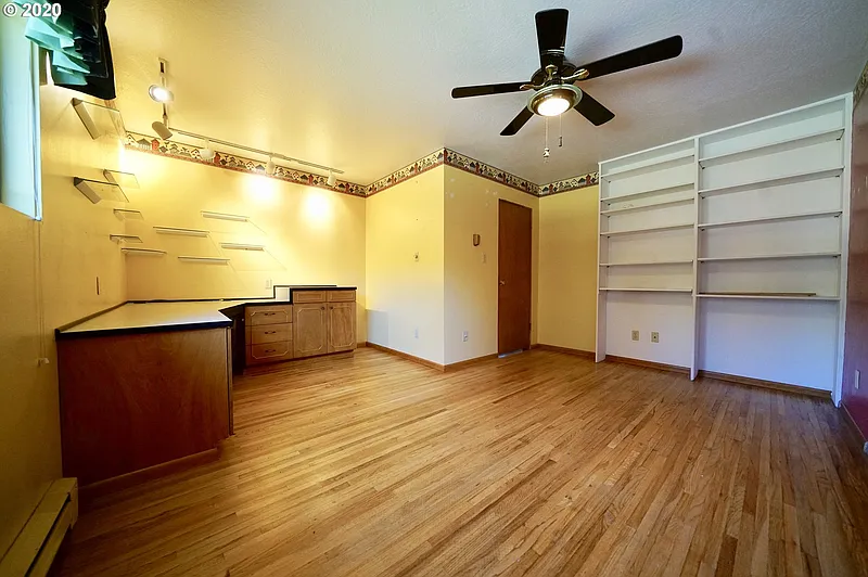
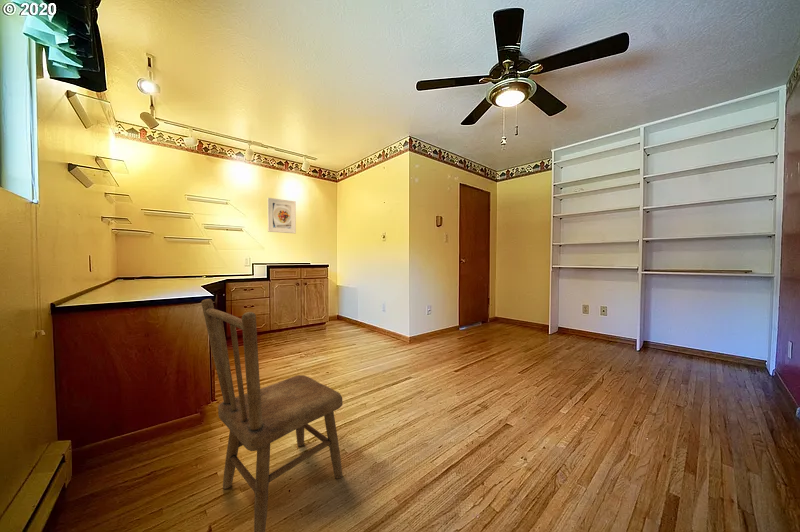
+ dining chair [201,298,343,532]
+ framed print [267,197,297,234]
